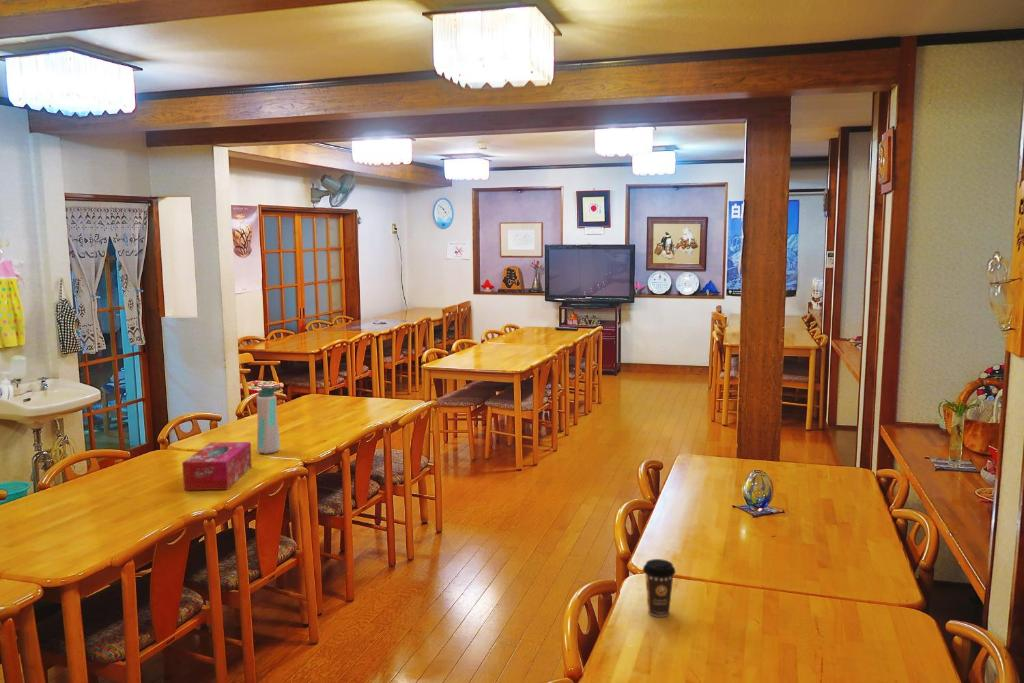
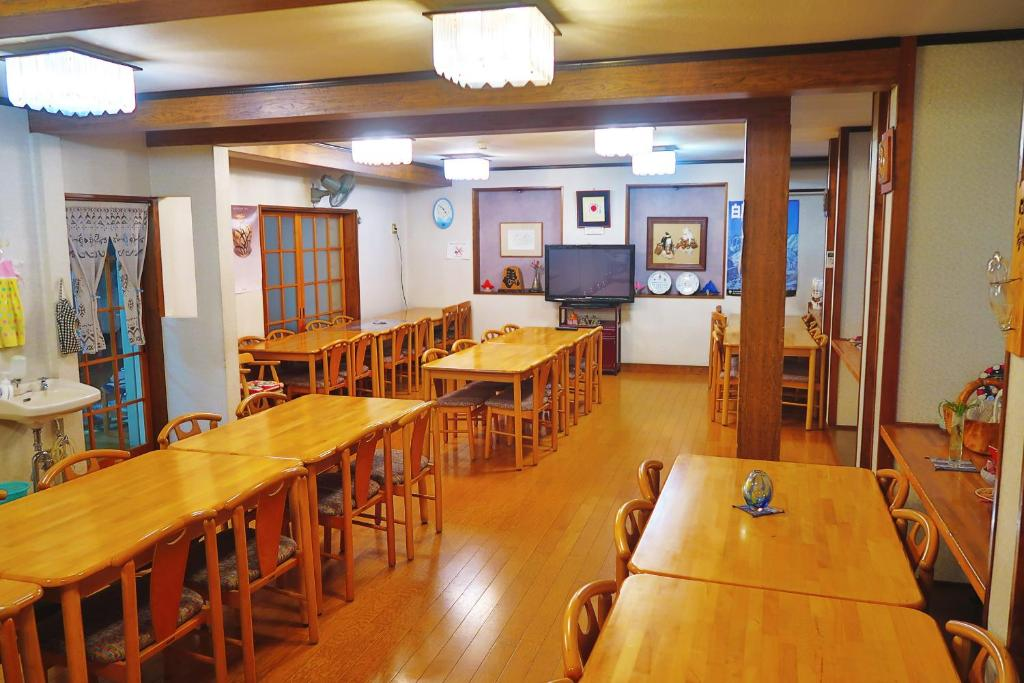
- tissue box [181,441,253,491]
- coffee cup [642,558,677,618]
- water bottle [256,384,281,455]
